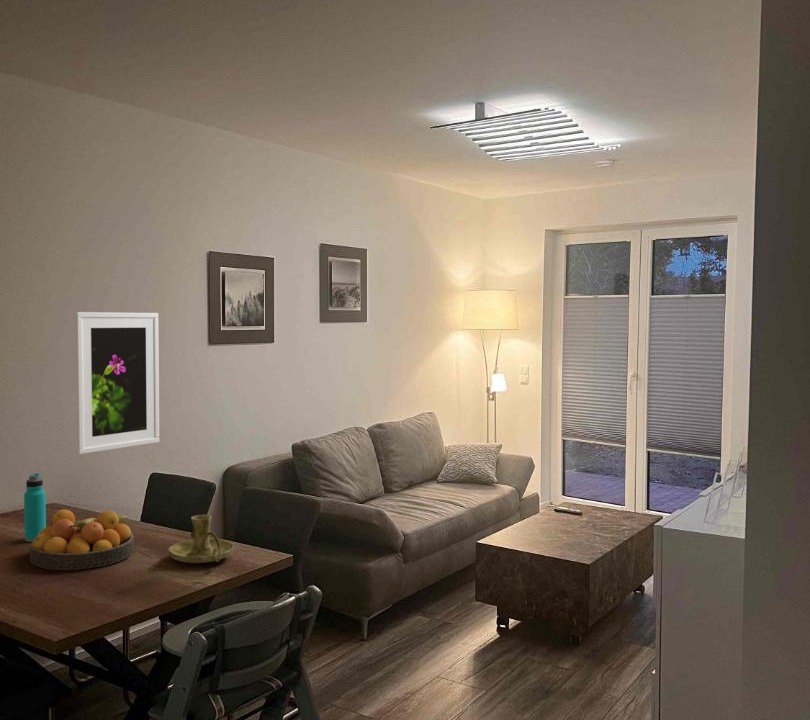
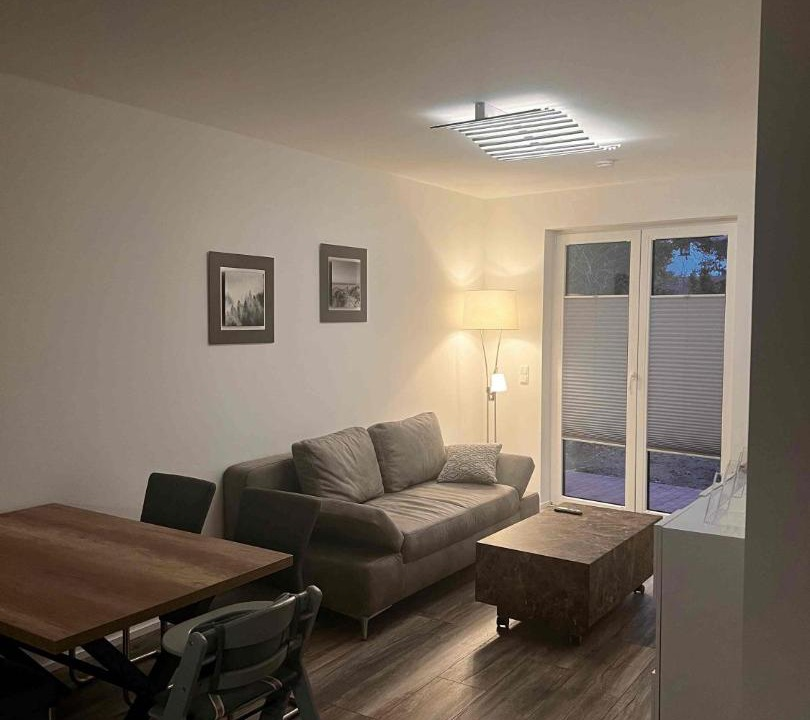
- water bottle [23,472,47,543]
- candle holder [167,514,235,564]
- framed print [74,311,160,455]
- fruit bowl [29,509,136,571]
